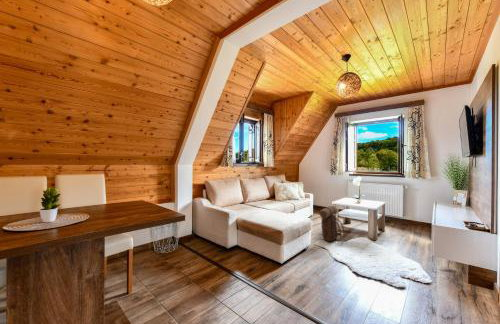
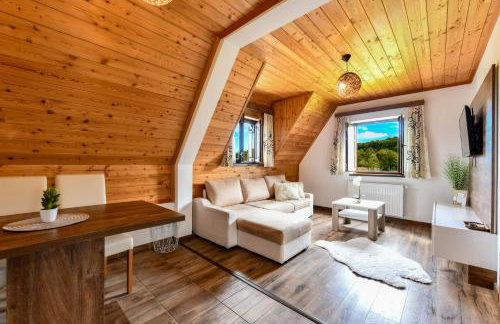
- backpack [318,205,347,245]
